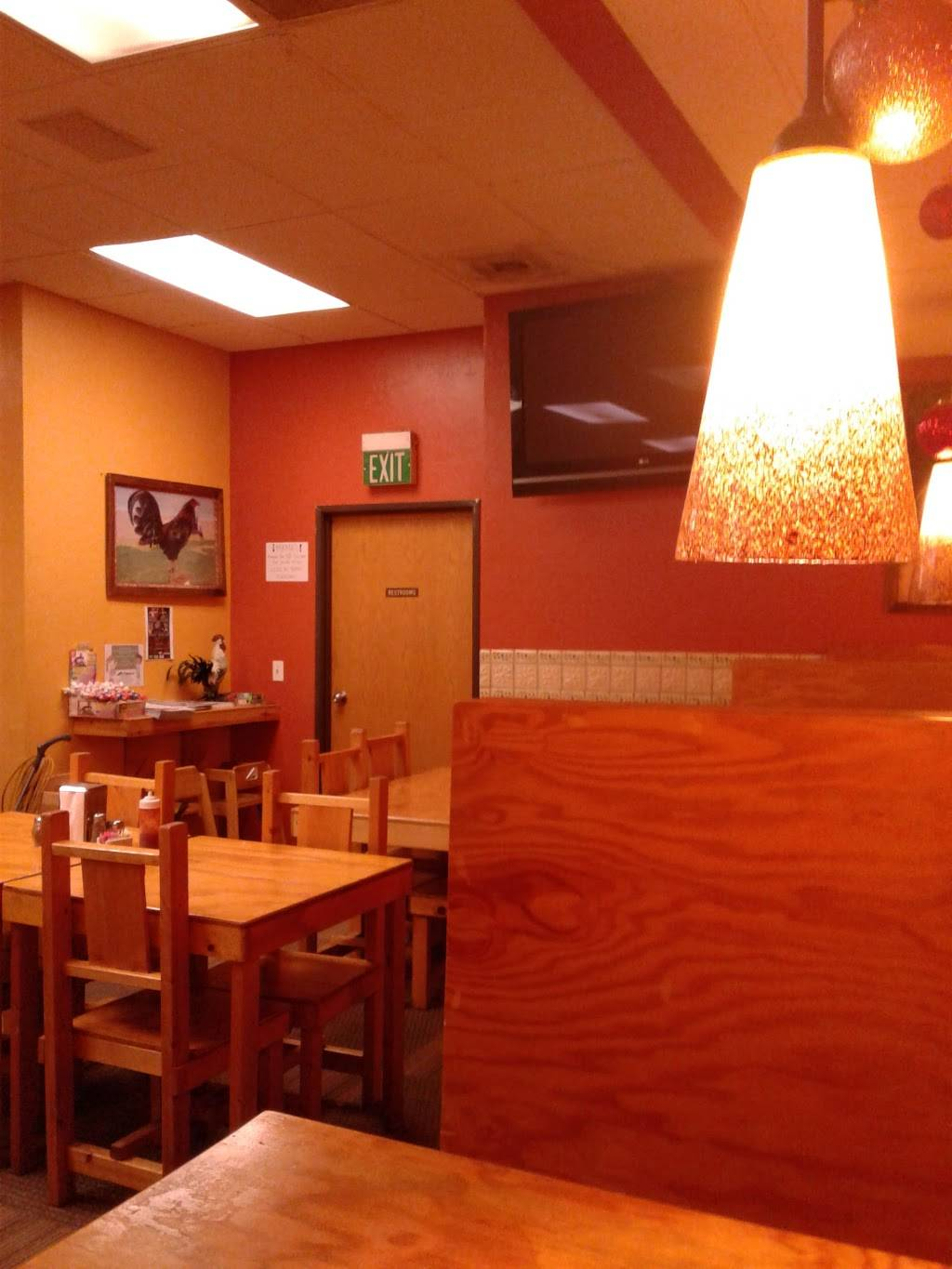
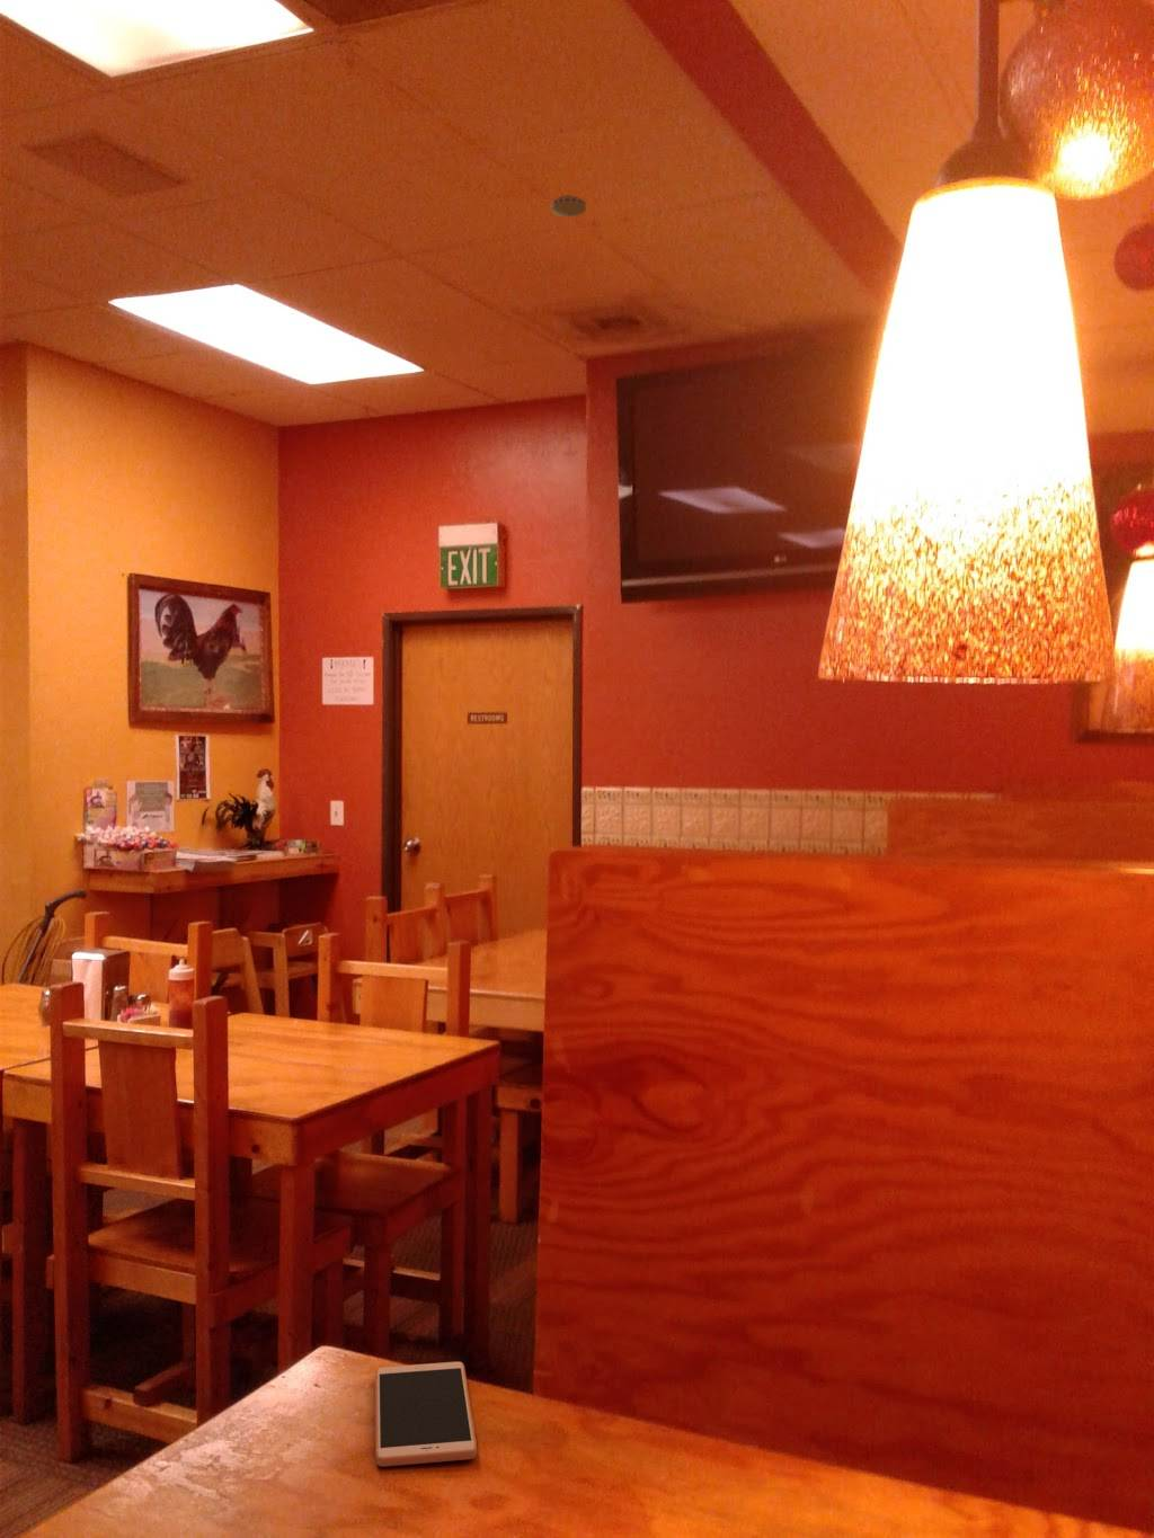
+ smoke detector [550,194,587,217]
+ smartphone [375,1361,478,1466]
